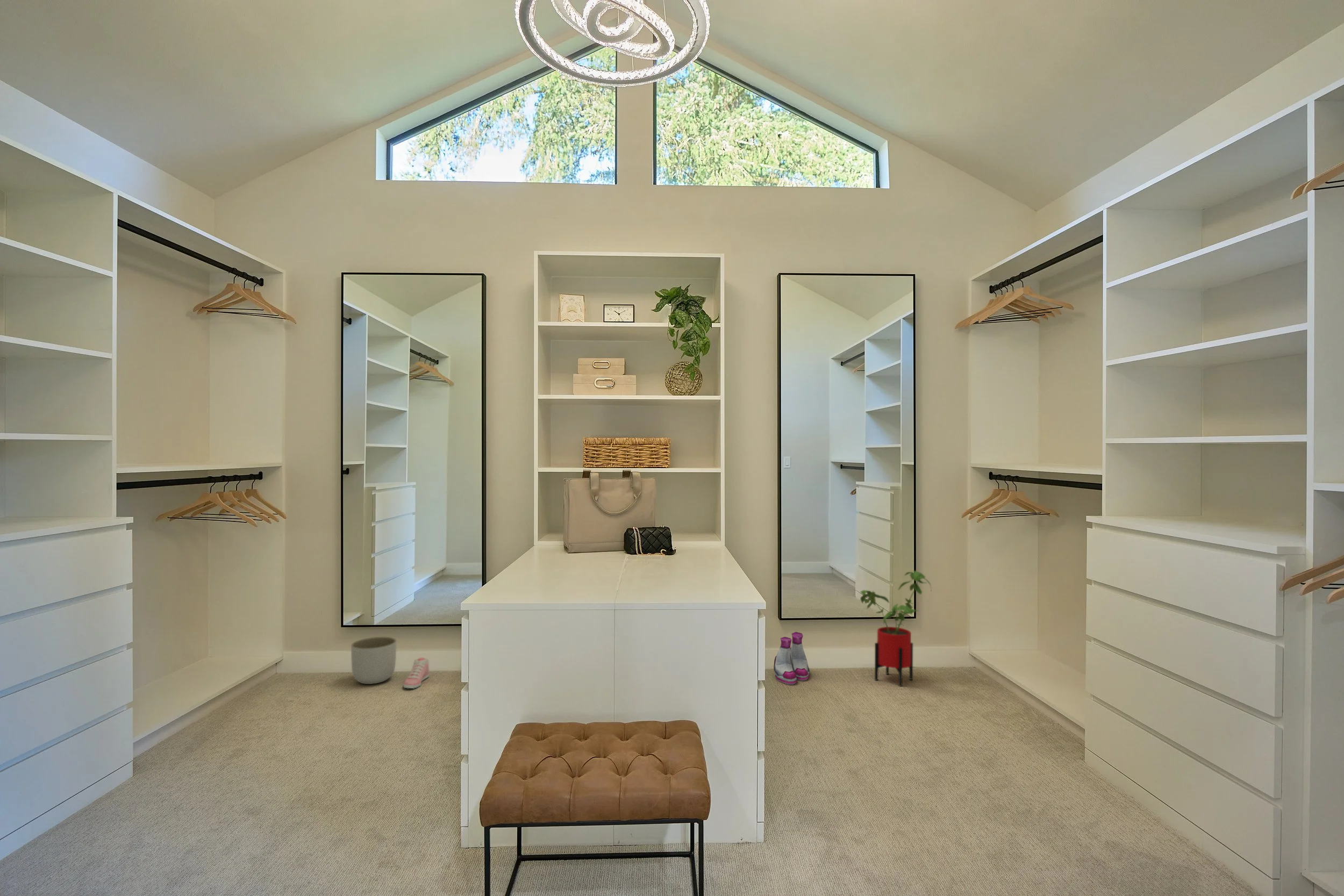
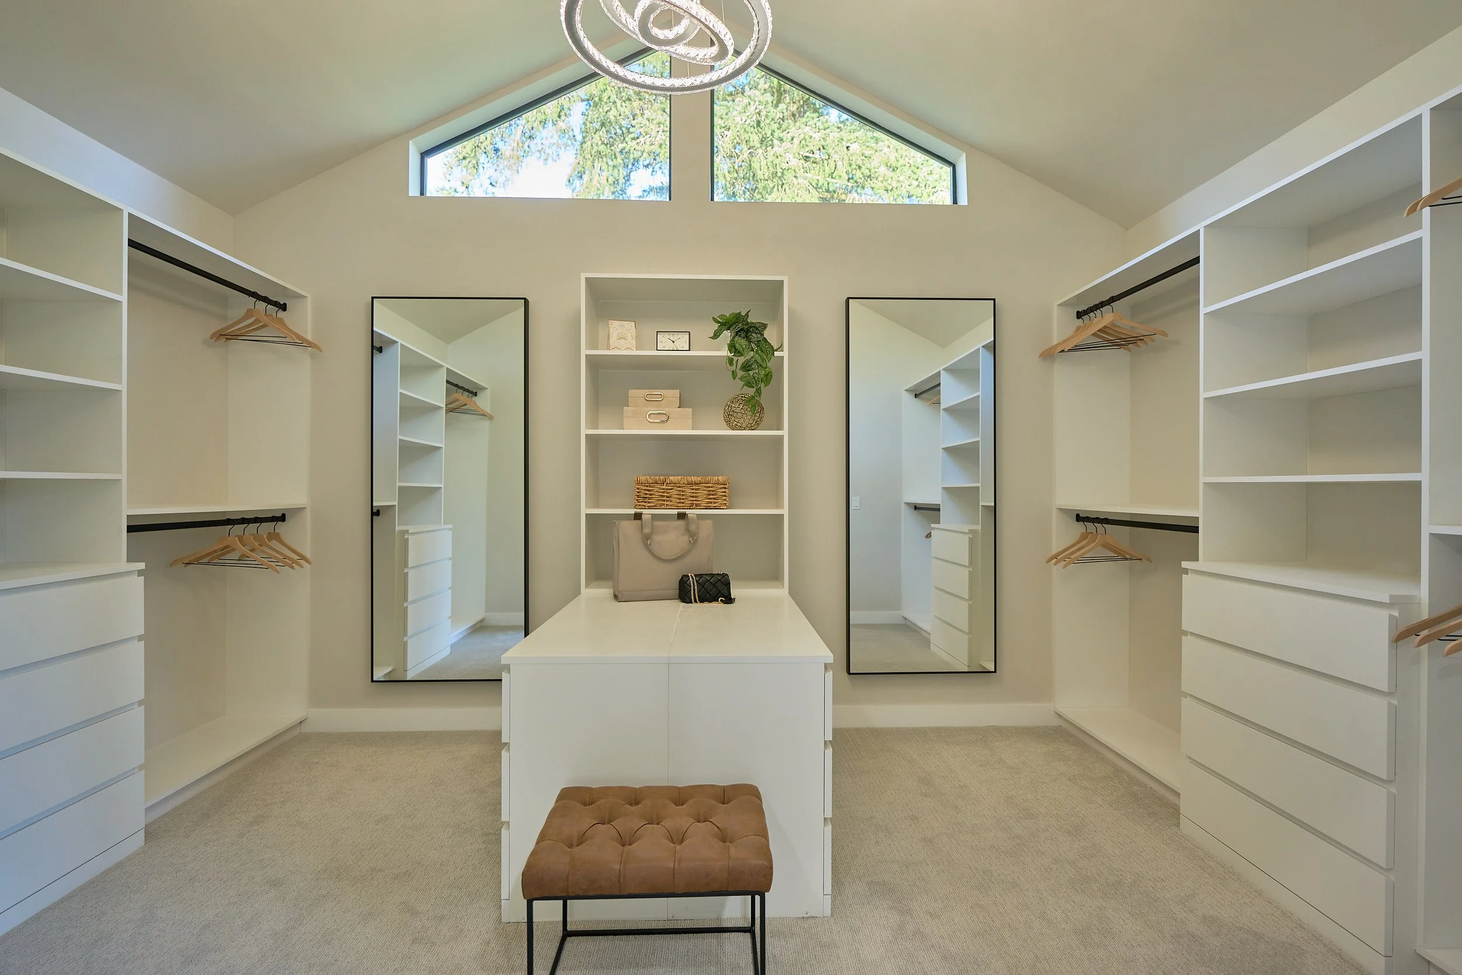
- planter [351,636,397,685]
- boots [773,632,810,685]
- house plant [860,570,932,687]
- sneaker [403,657,430,689]
